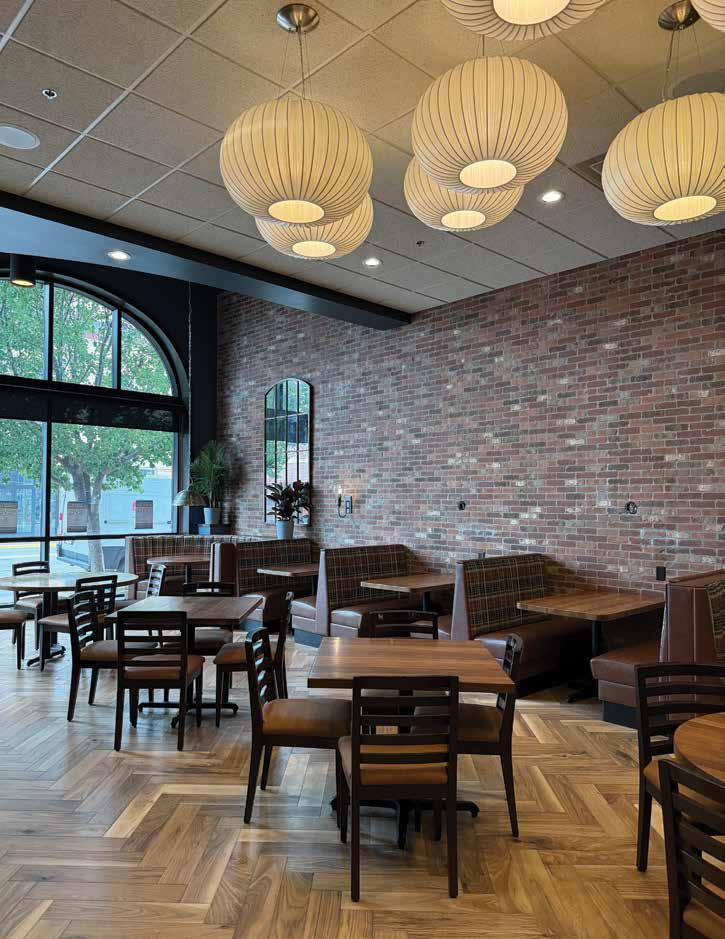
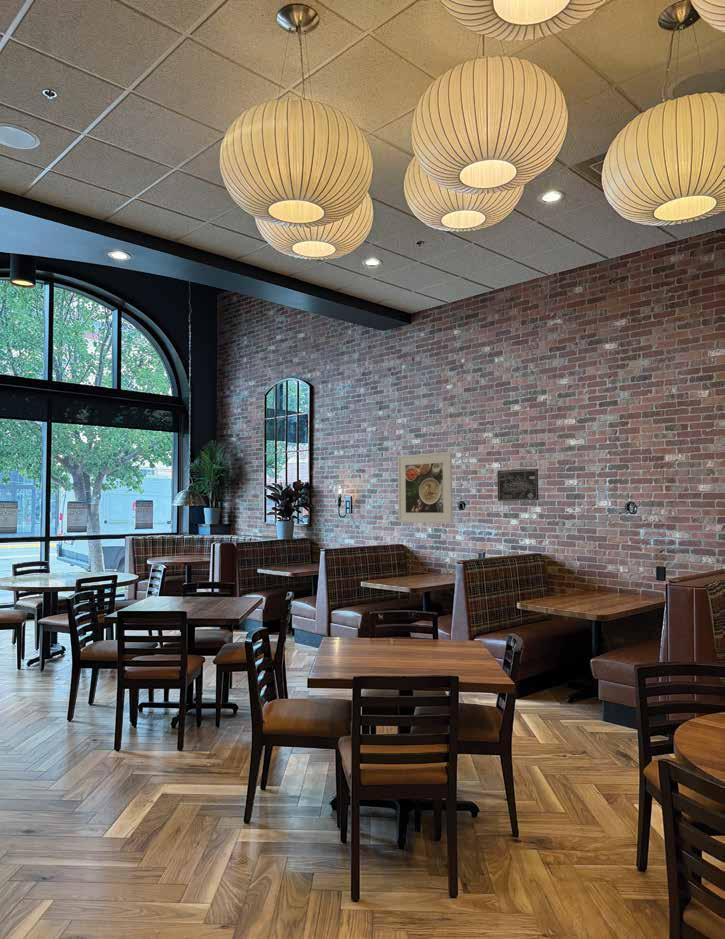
+ wall art [497,468,540,502]
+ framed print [397,451,454,524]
